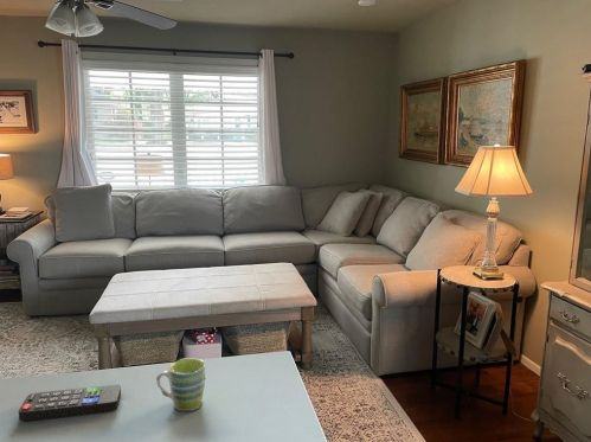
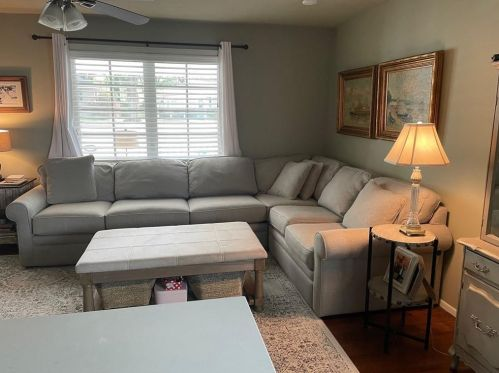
- mug [155,357,206,412]
- remote control [18,384,122,422]
